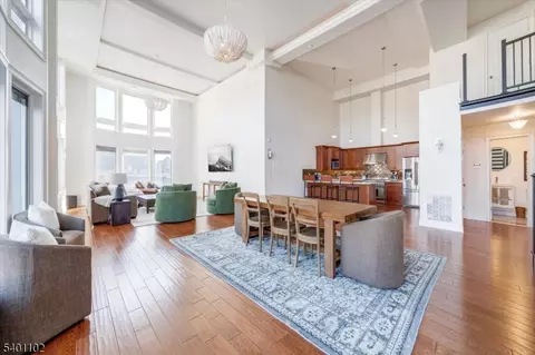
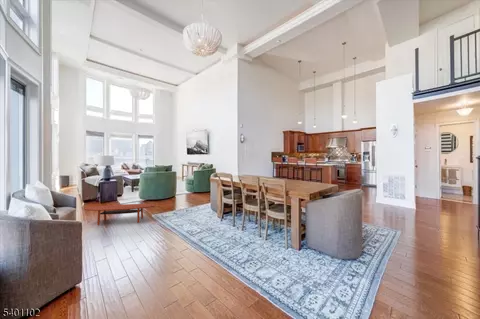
+ coffee table [84,203,156,226]
